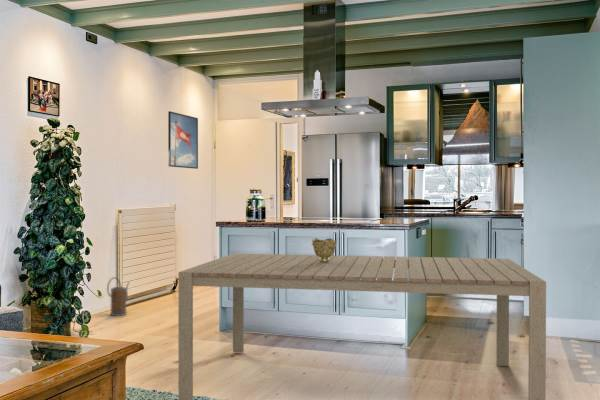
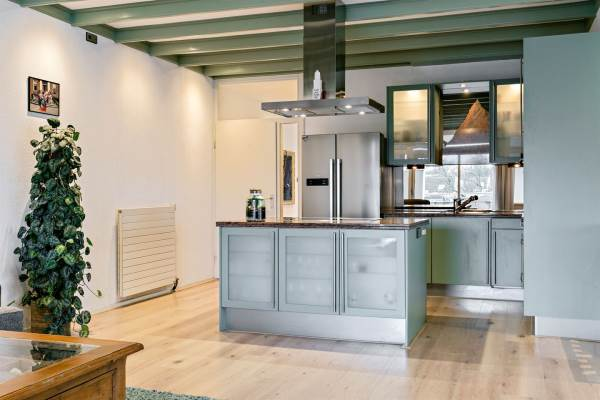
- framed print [167,110,199,170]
- decorative bowl [310,237,338,263]
- dining table [177,252,547,400]
- watering can [106,276,131,317]
